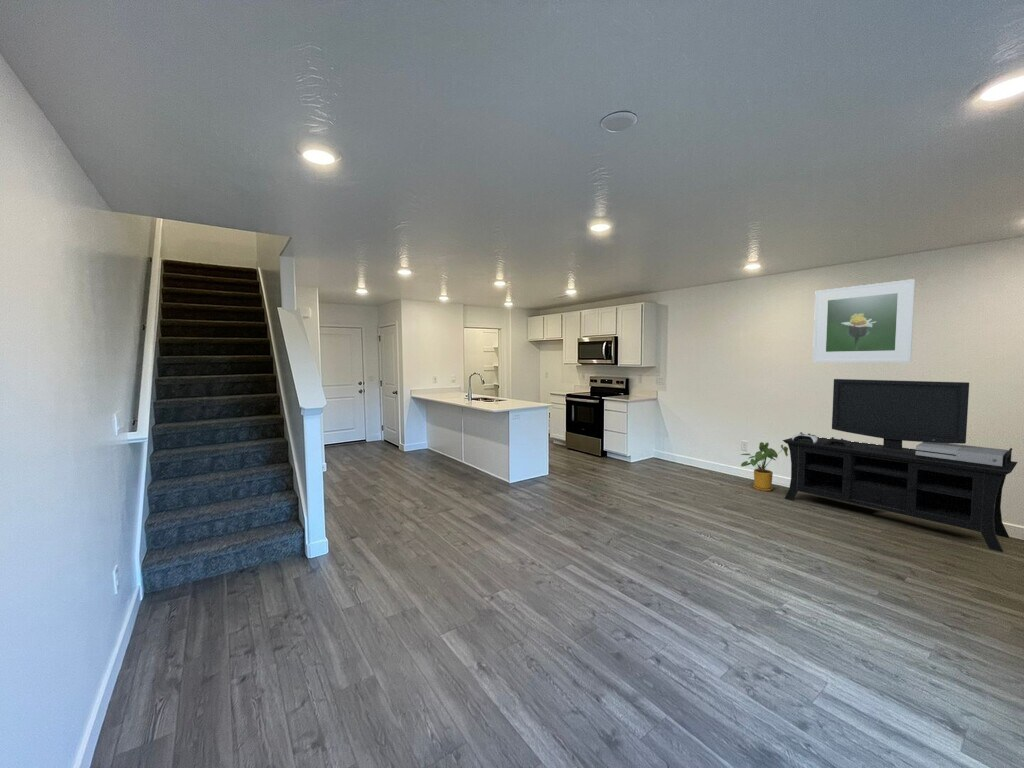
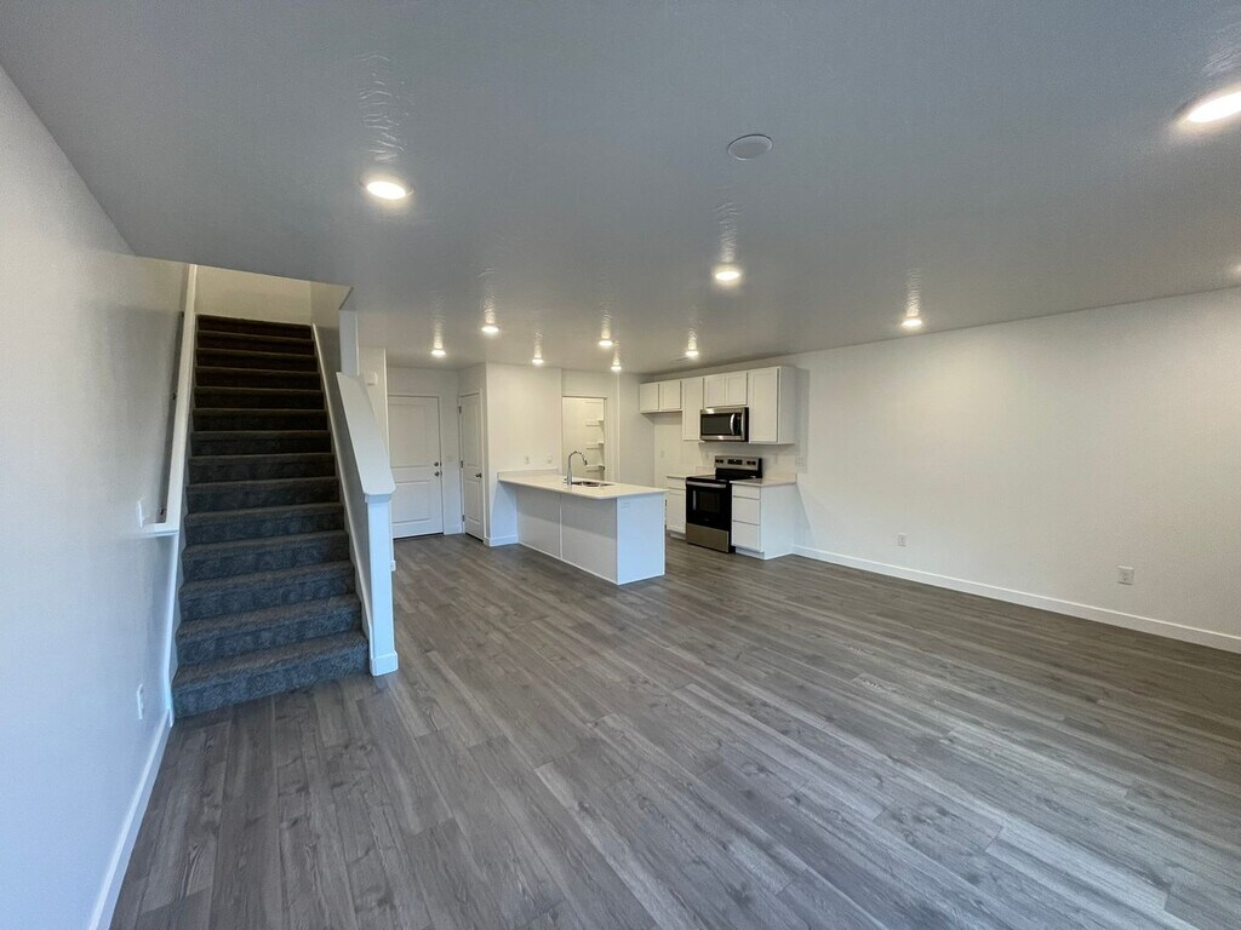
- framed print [812,278,916,363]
- media console [782,378,1019,553]
- house plant [740,441,789,492]
